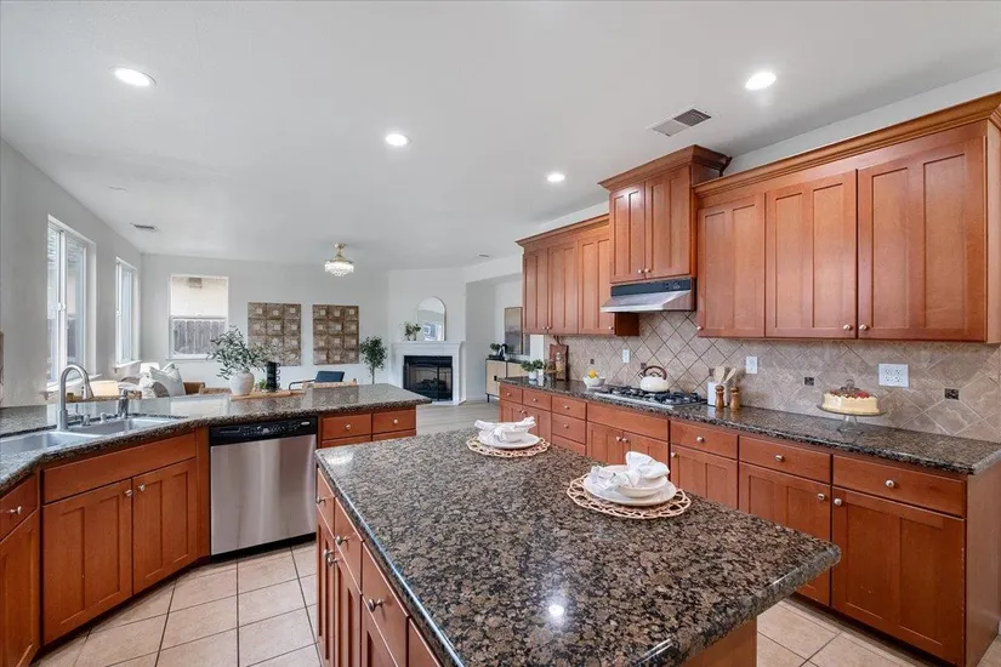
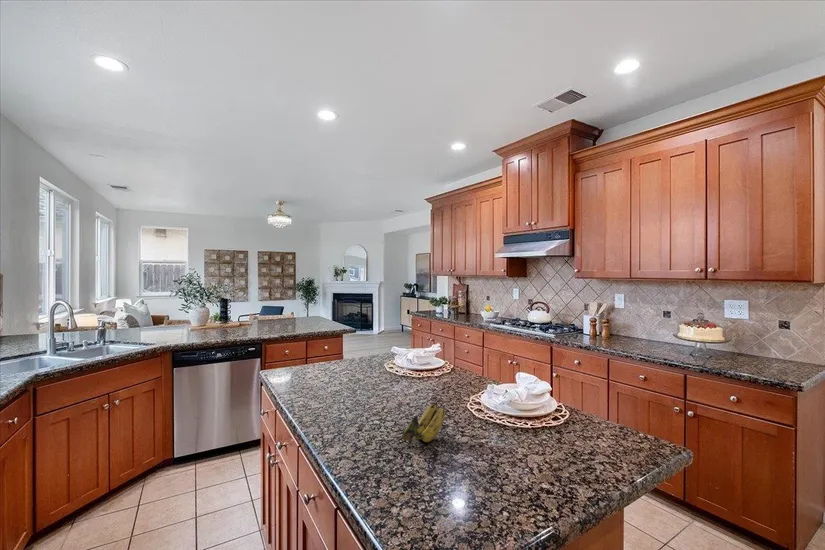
+ banana [395,402,446,446]
